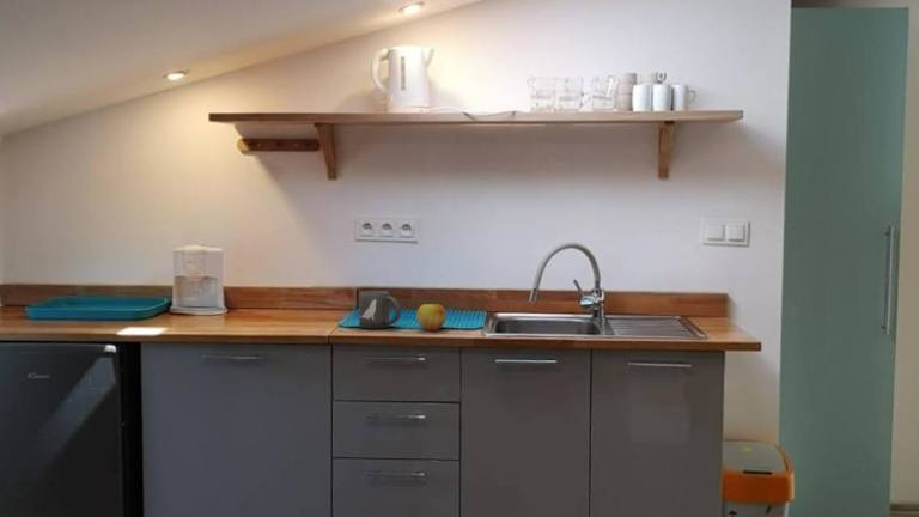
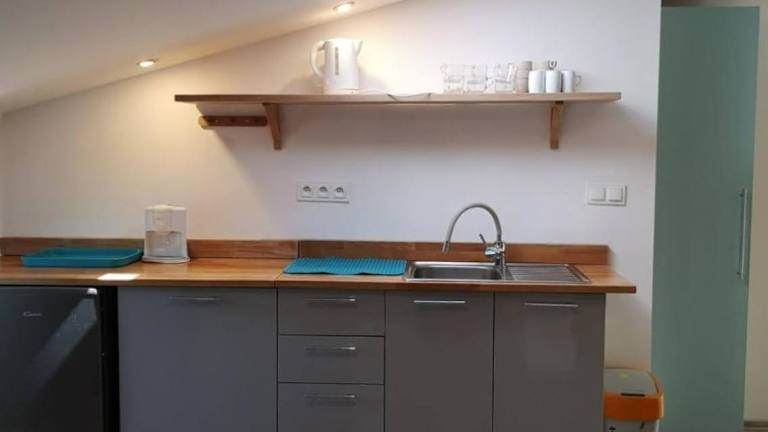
- apple [415,303,448,332]
- mug [358,290,402,330]
